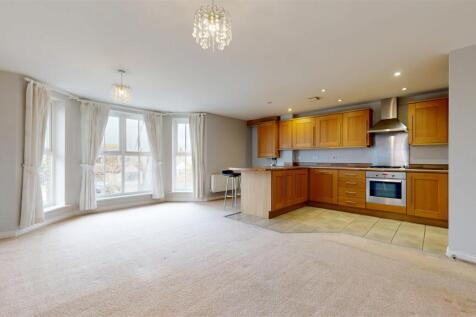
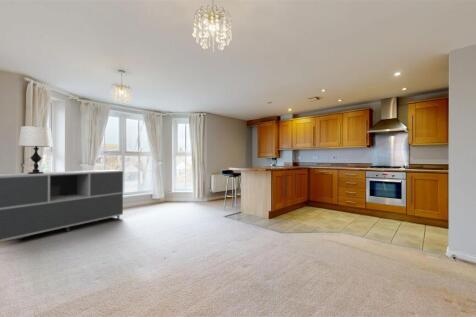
+ lamp [17,125,54,174]
+ sideboard [0,169,124,242]
